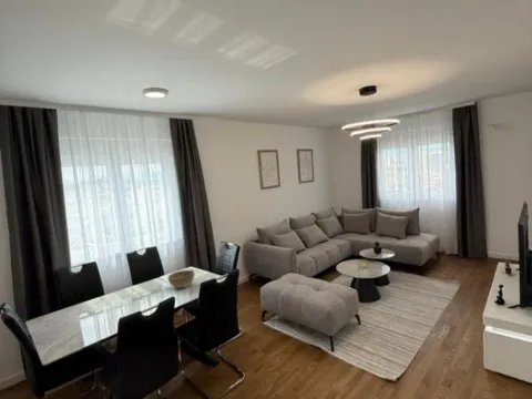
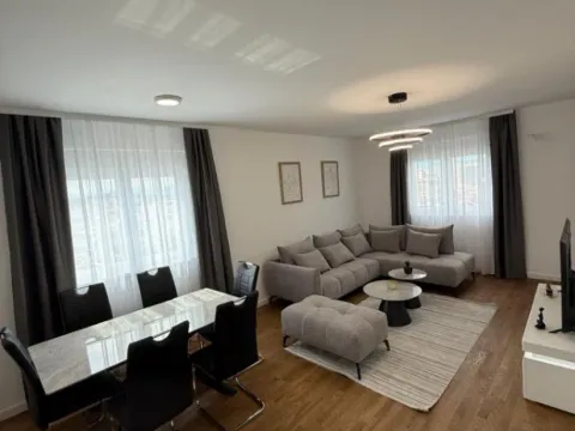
- decorative bowl [166,269,195,289]
